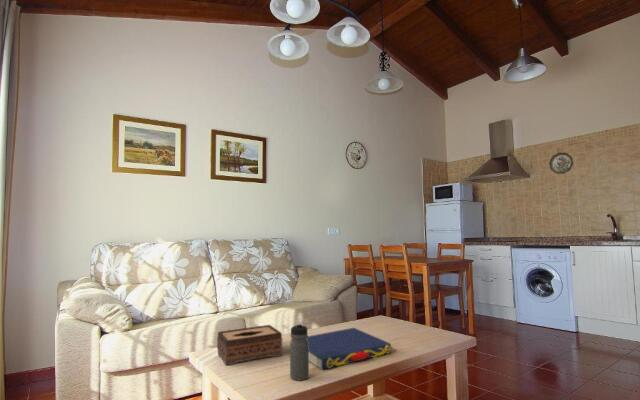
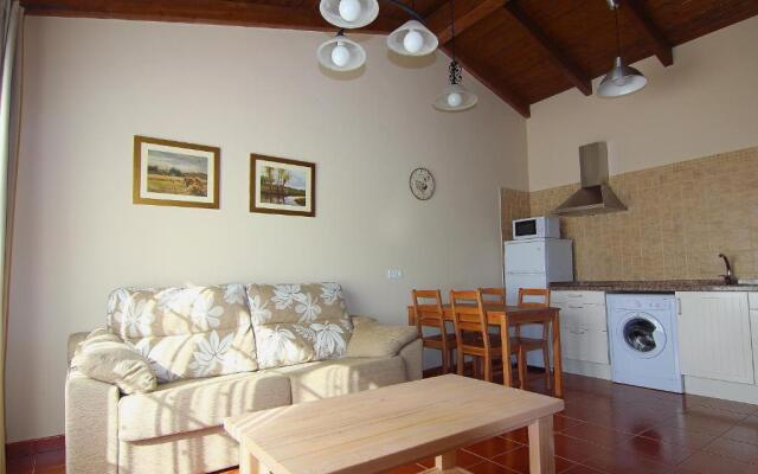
- book [290,327,393,371]
- decorative plate [548,152,574,175]
- tissue box [216,324,283,367]
- water bottle [289,322,310,381]
